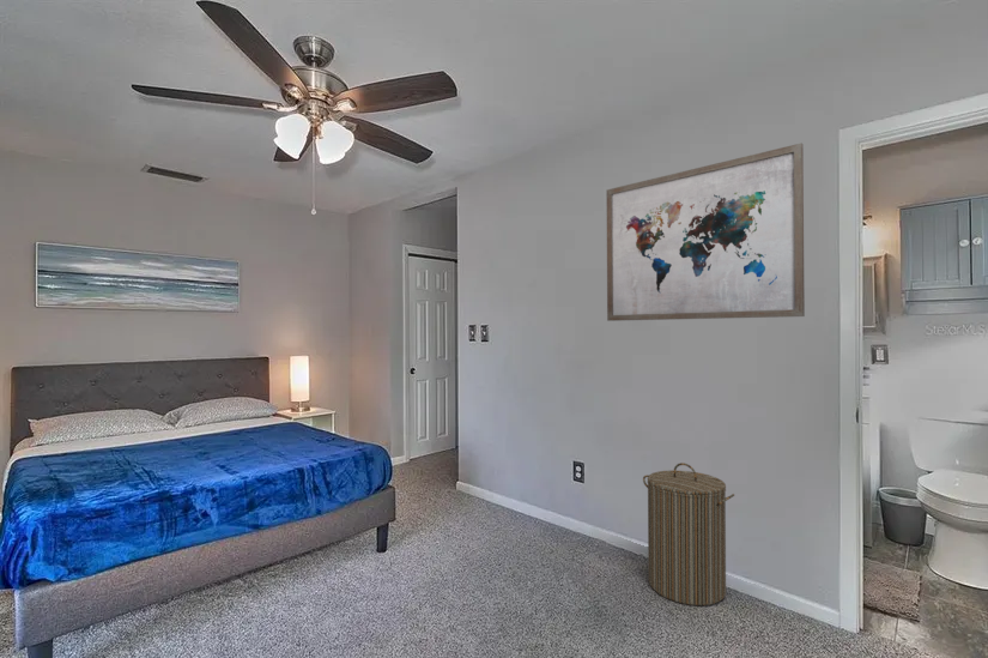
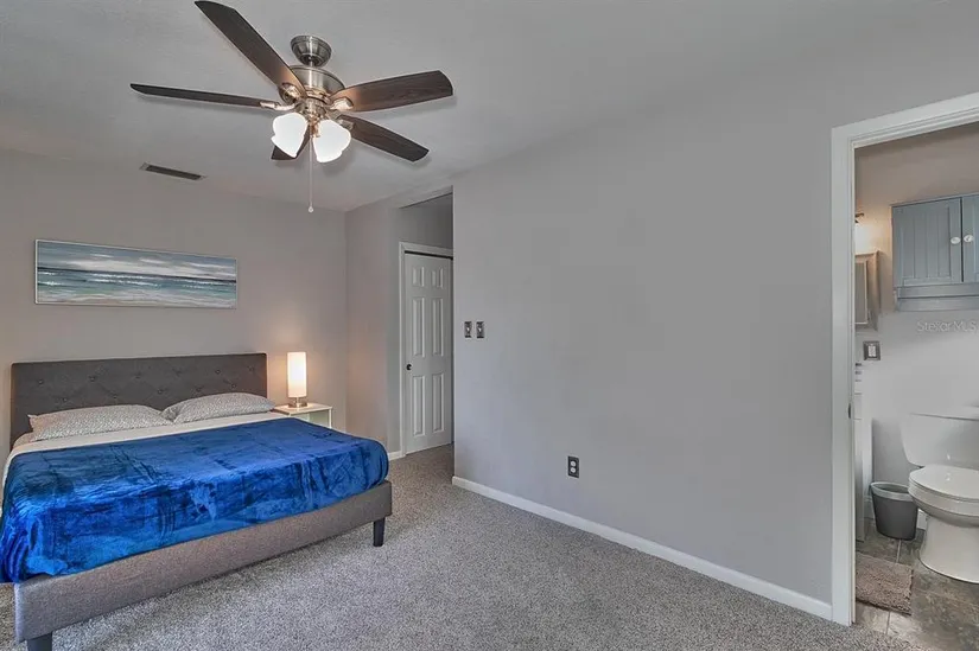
- wall art [606,141,806,322]
- laundry hamper [642,461,735,606]
